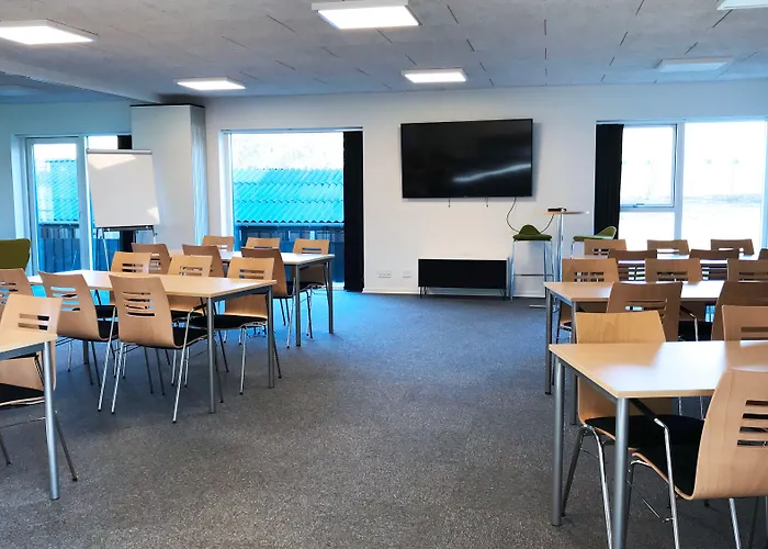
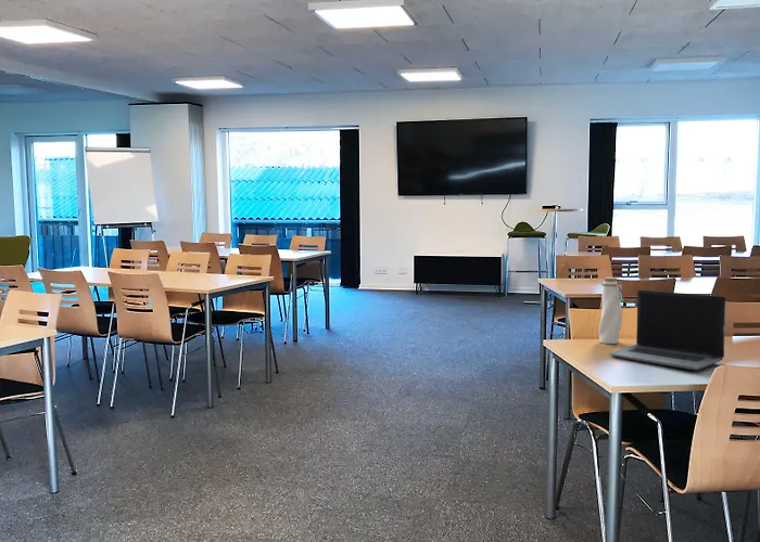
+ laptop computer [608,289,727,372]
+ water bottle [597,276,625,345]
